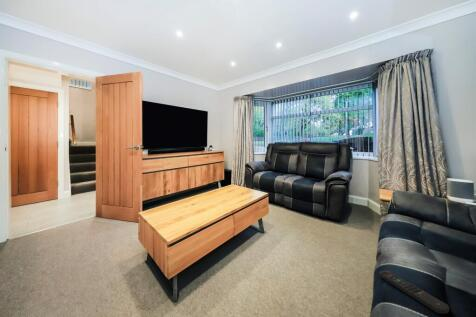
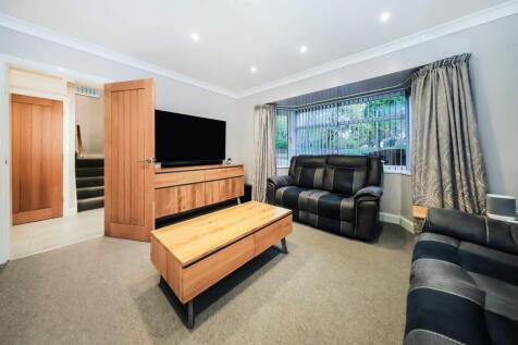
- remote control [378,270,450,315]
